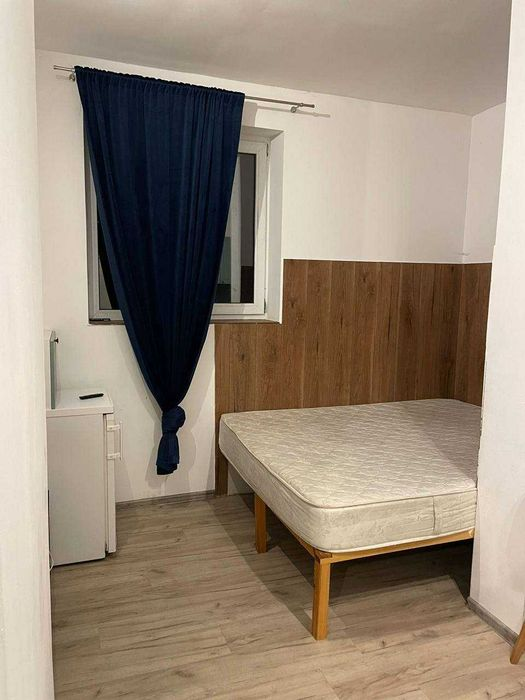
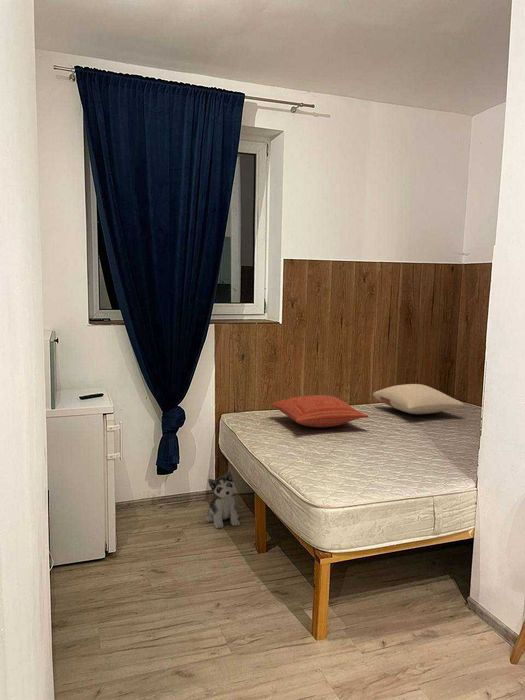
+ pillow [269,394,370,428]
+ pillow [372,383,465,415]
+ plush toy [205,469,241,529]
